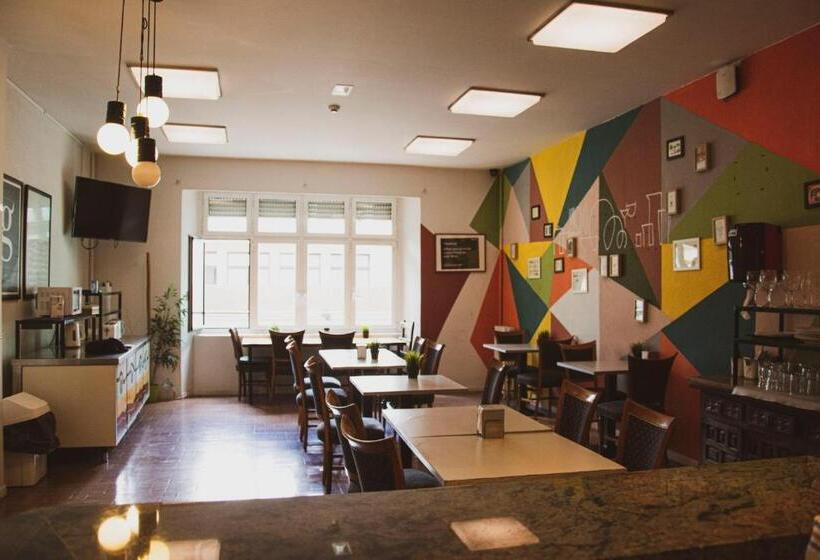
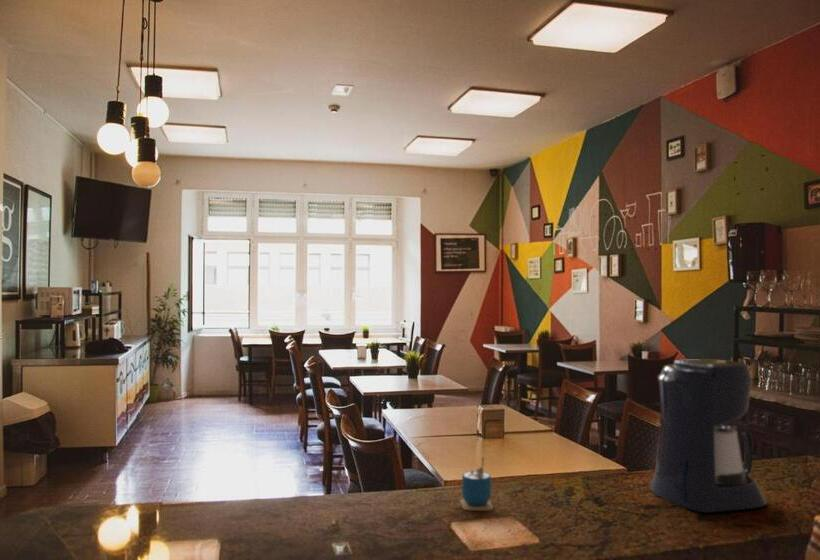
+ coffee maker [650,358,767,514]
+ cup [459,456,494,511]
